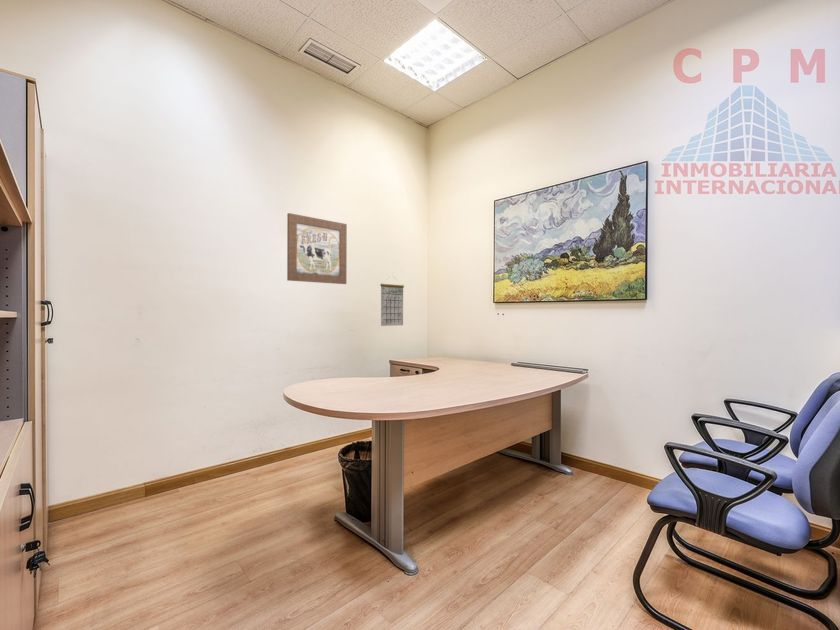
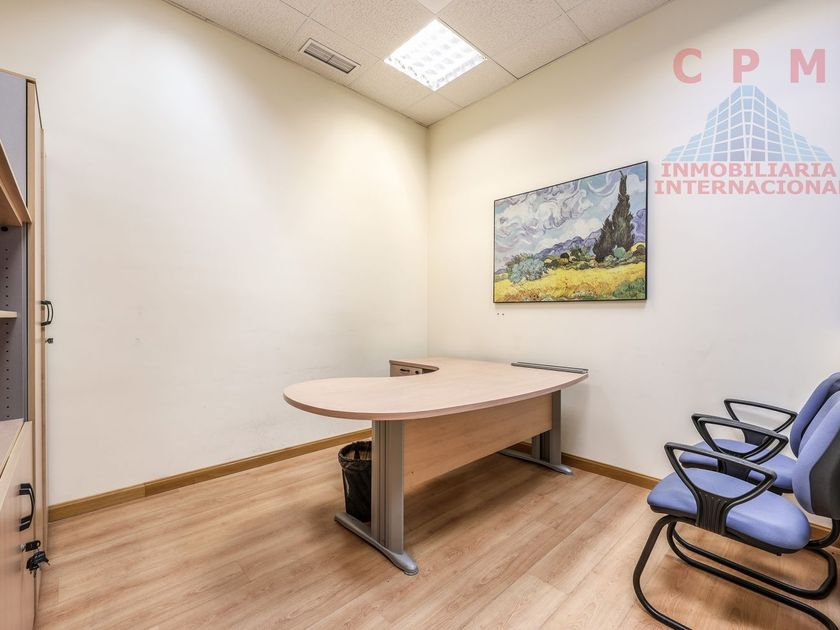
- calendar [379,276,405,327]
- wall art [286,212,348,285]
